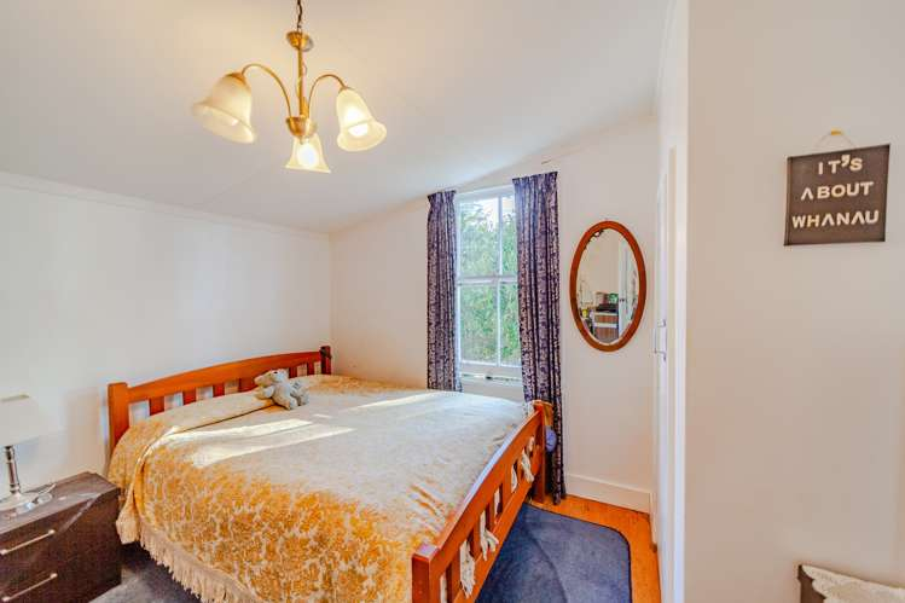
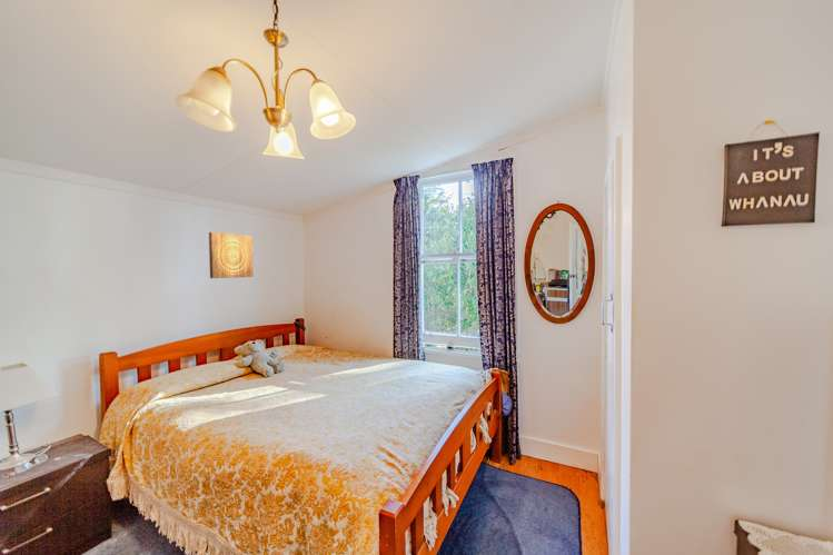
+ wall art [208,231,255,279]
